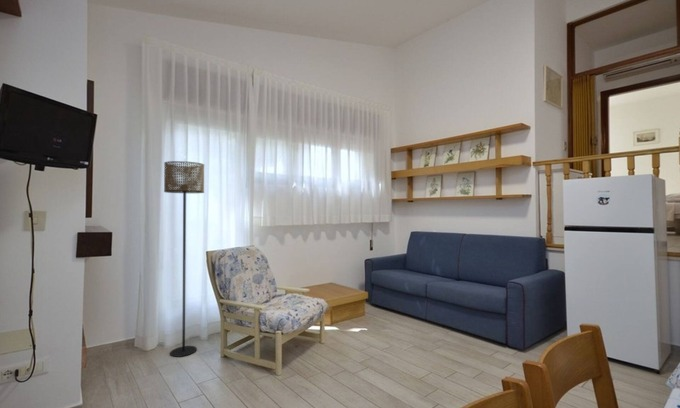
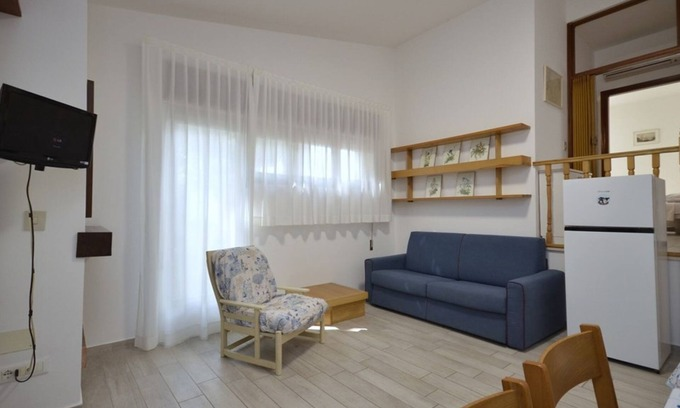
- floor lamp [163,160,205,358]
